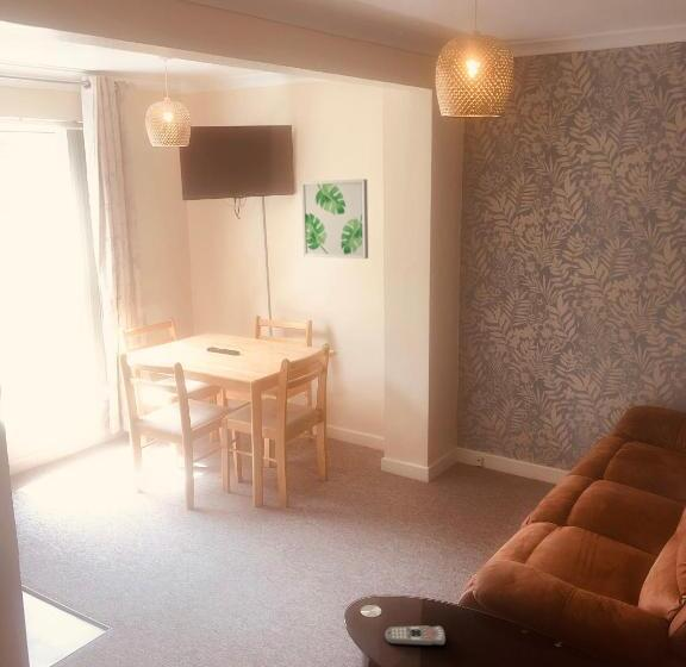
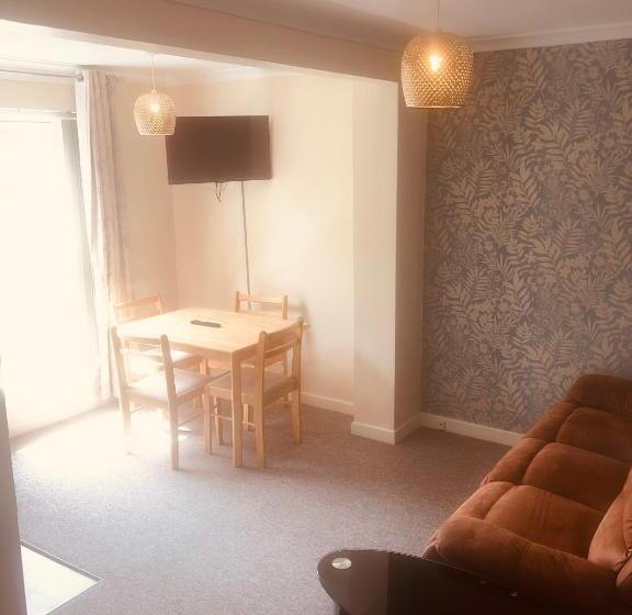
- wall art [300,179,369,260]
- remote control [383,624,447,647]
